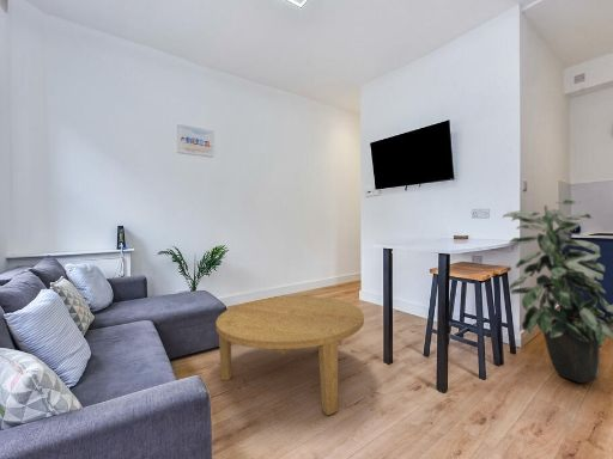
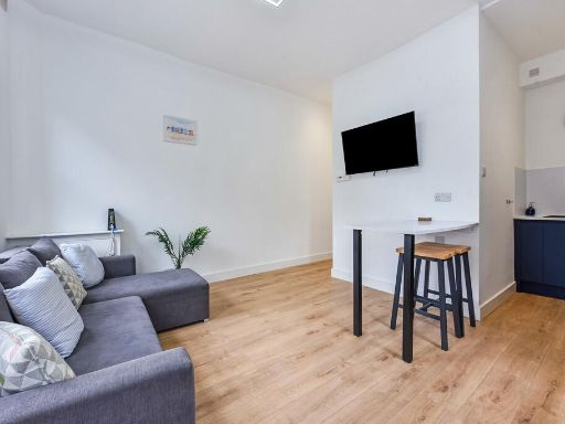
- coffee table [214,295,365,416]
- indoor plant [502,198,613,384]
